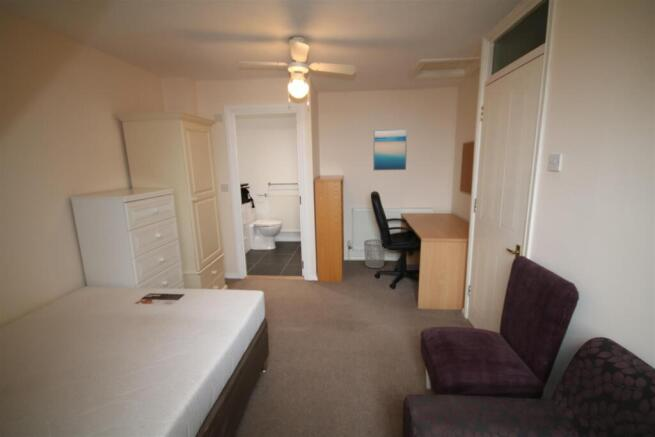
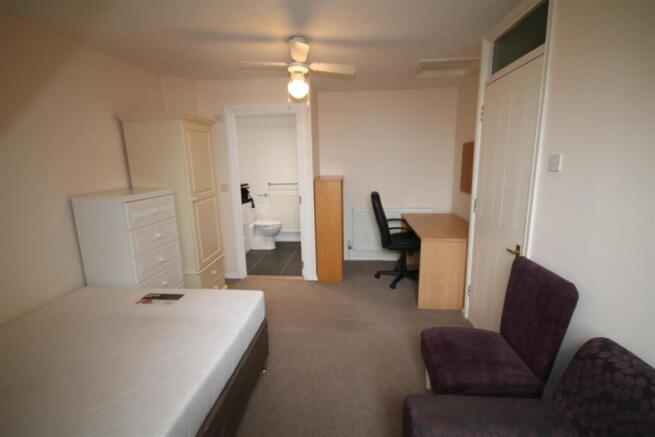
- wall art [372,128,408,172]
- waste bin [363,239,386,269]
